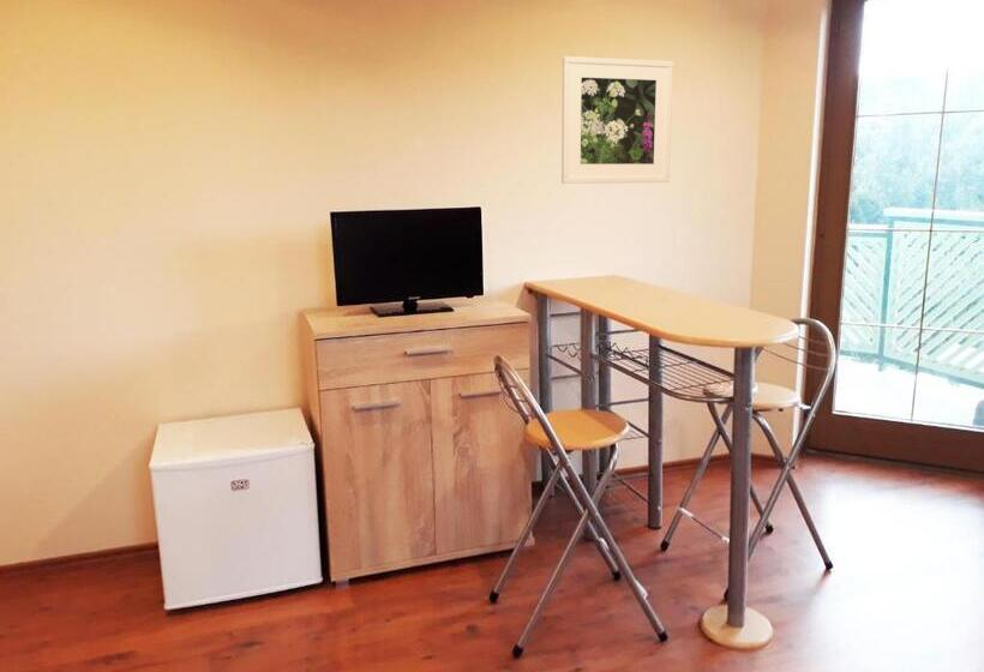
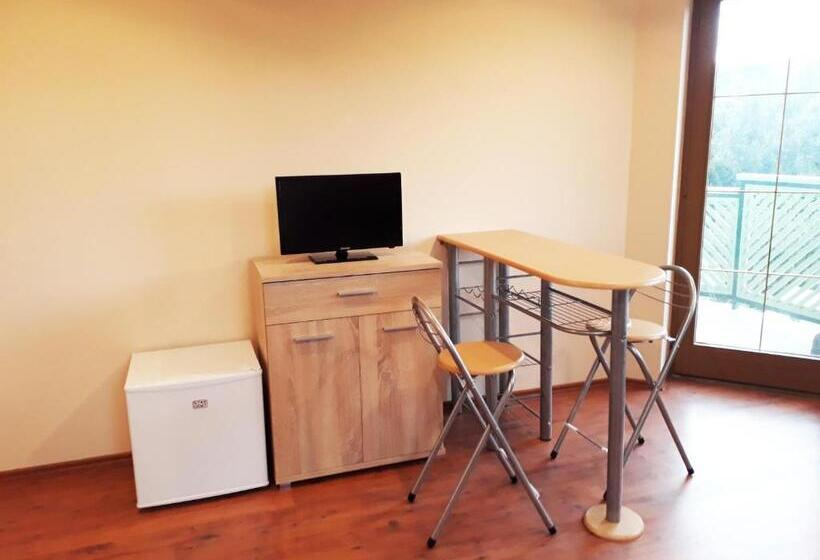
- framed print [560,55,674,185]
